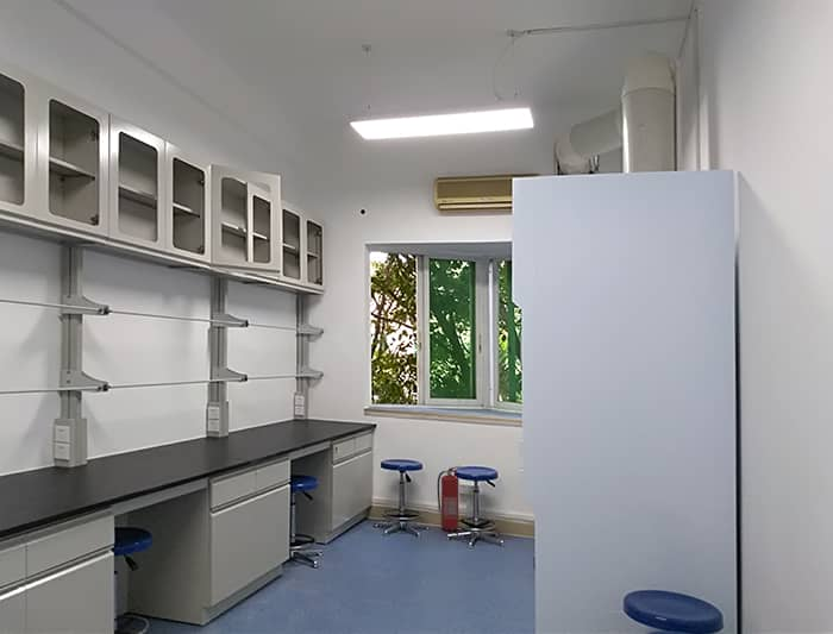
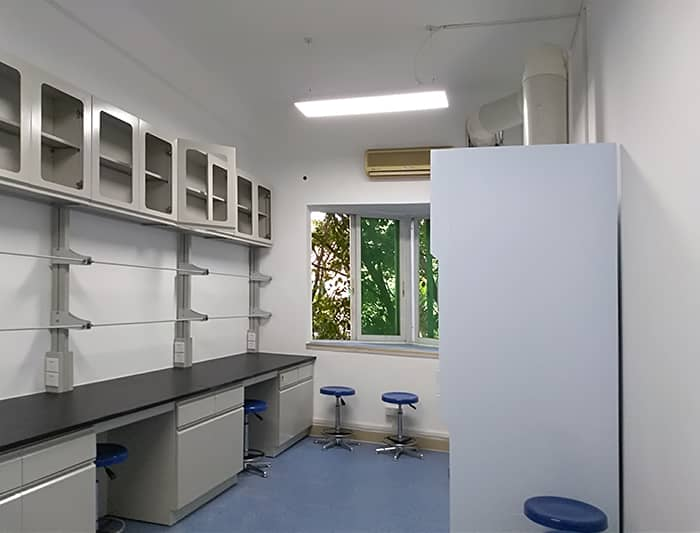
- fire extinguisher [437,465,461,532]
